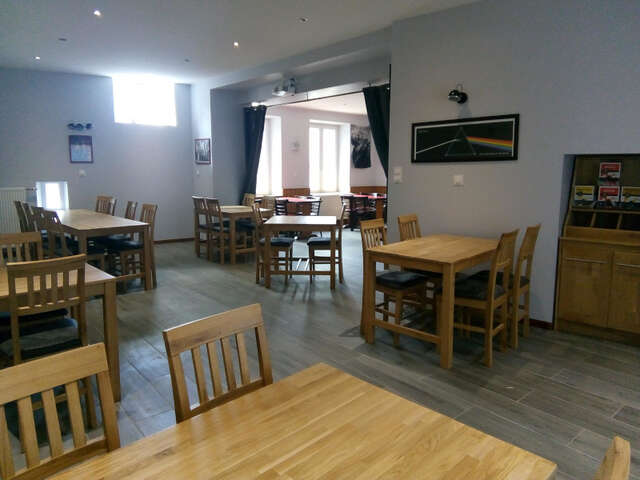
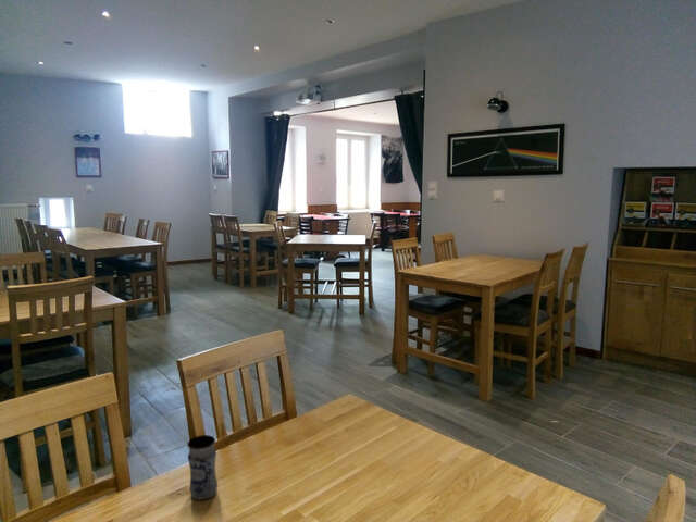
+ jar [186,434,219,501]
